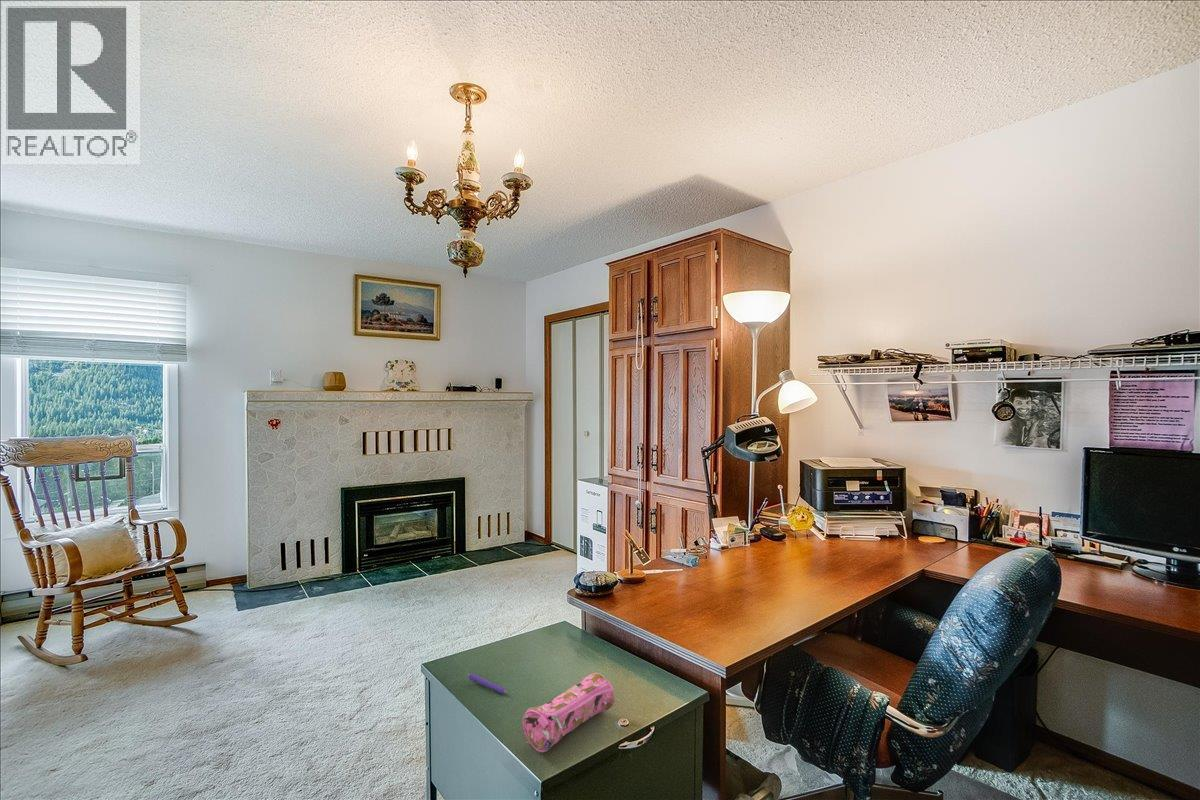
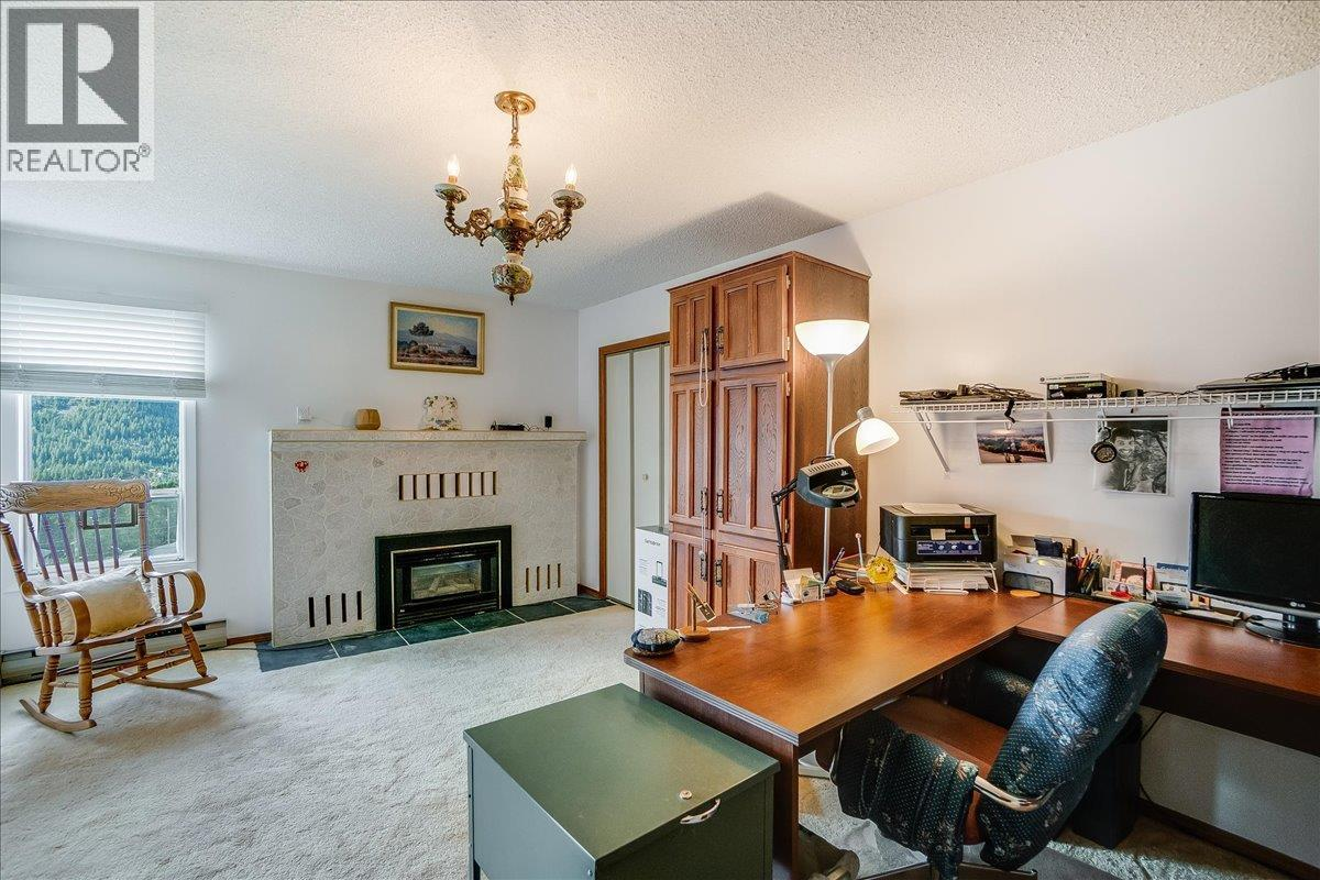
- pencil case [521,672,615,753]
- pen [467,672,508,694]
